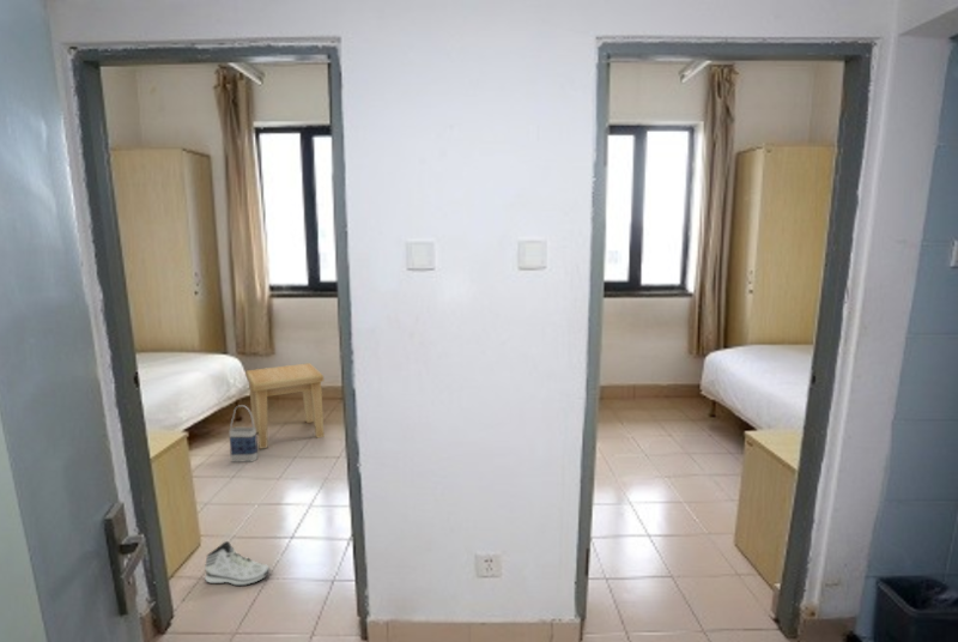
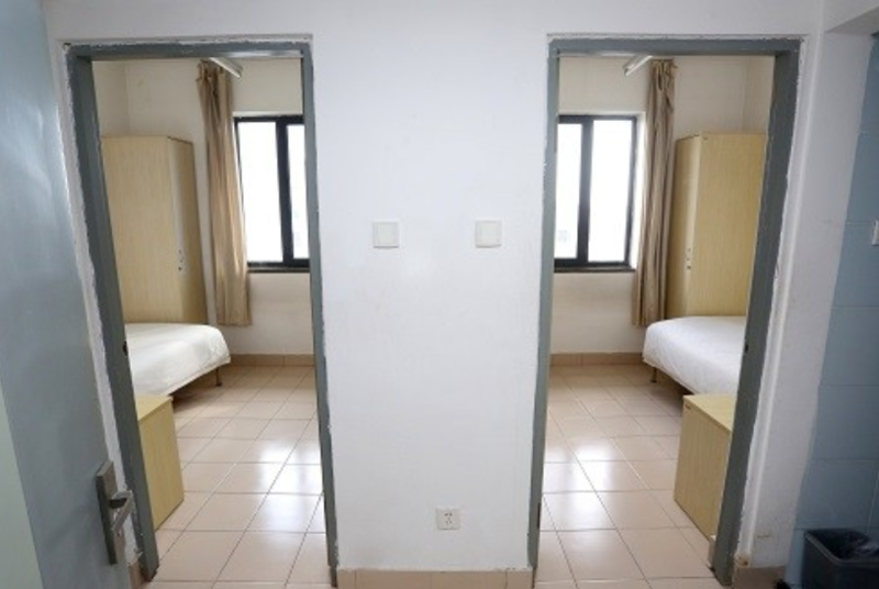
- bag [229,404,259,464]
- side table [244,362,325,450]
- sneaker [204,540,271,587]
